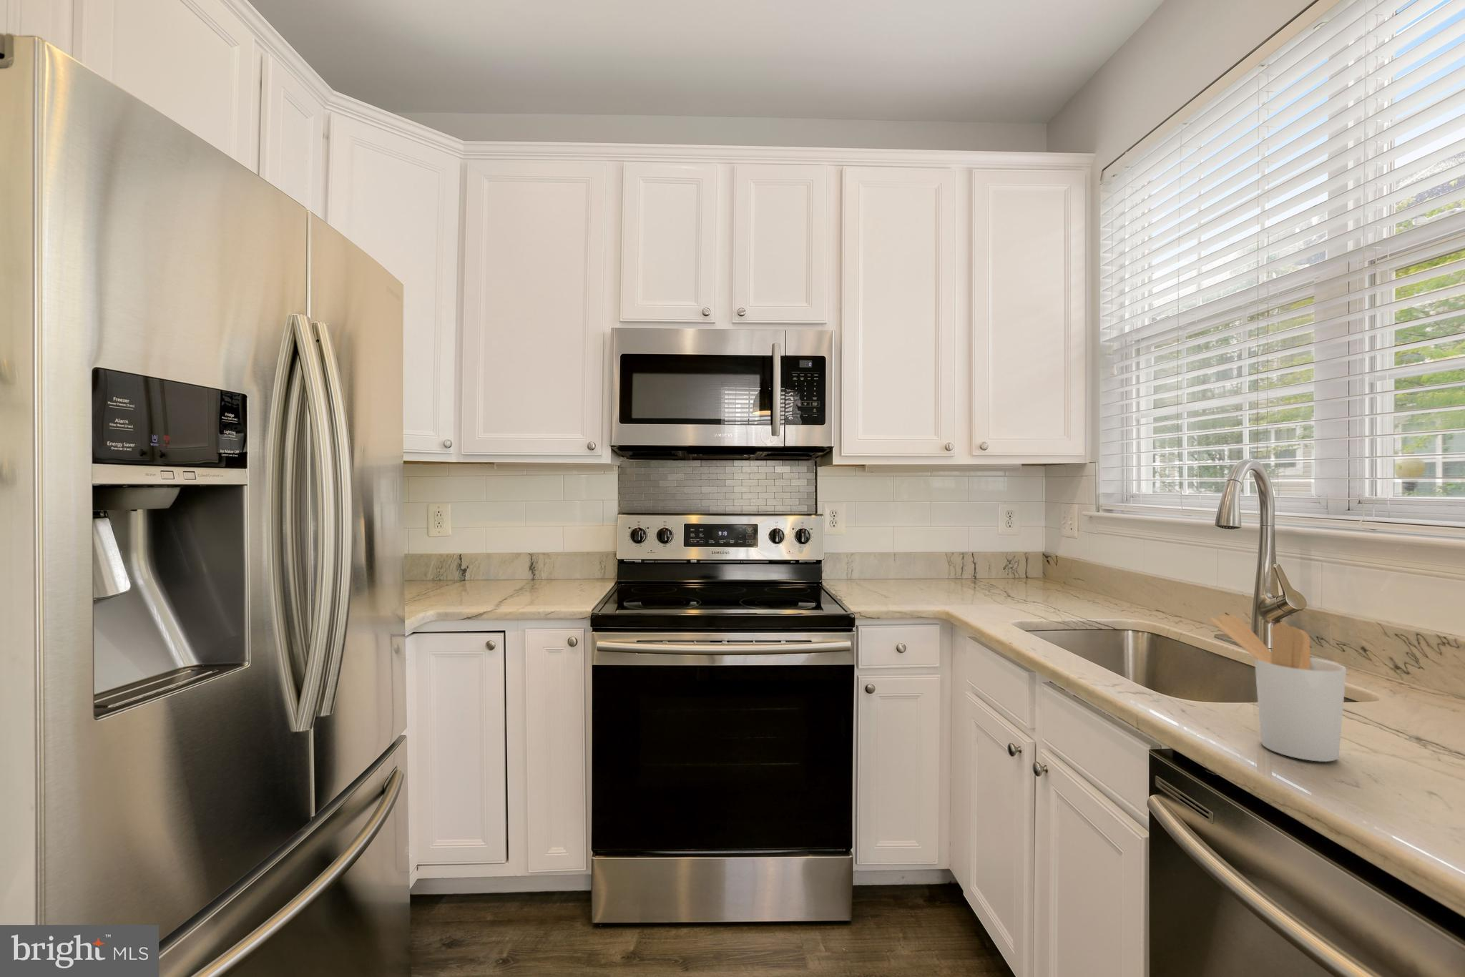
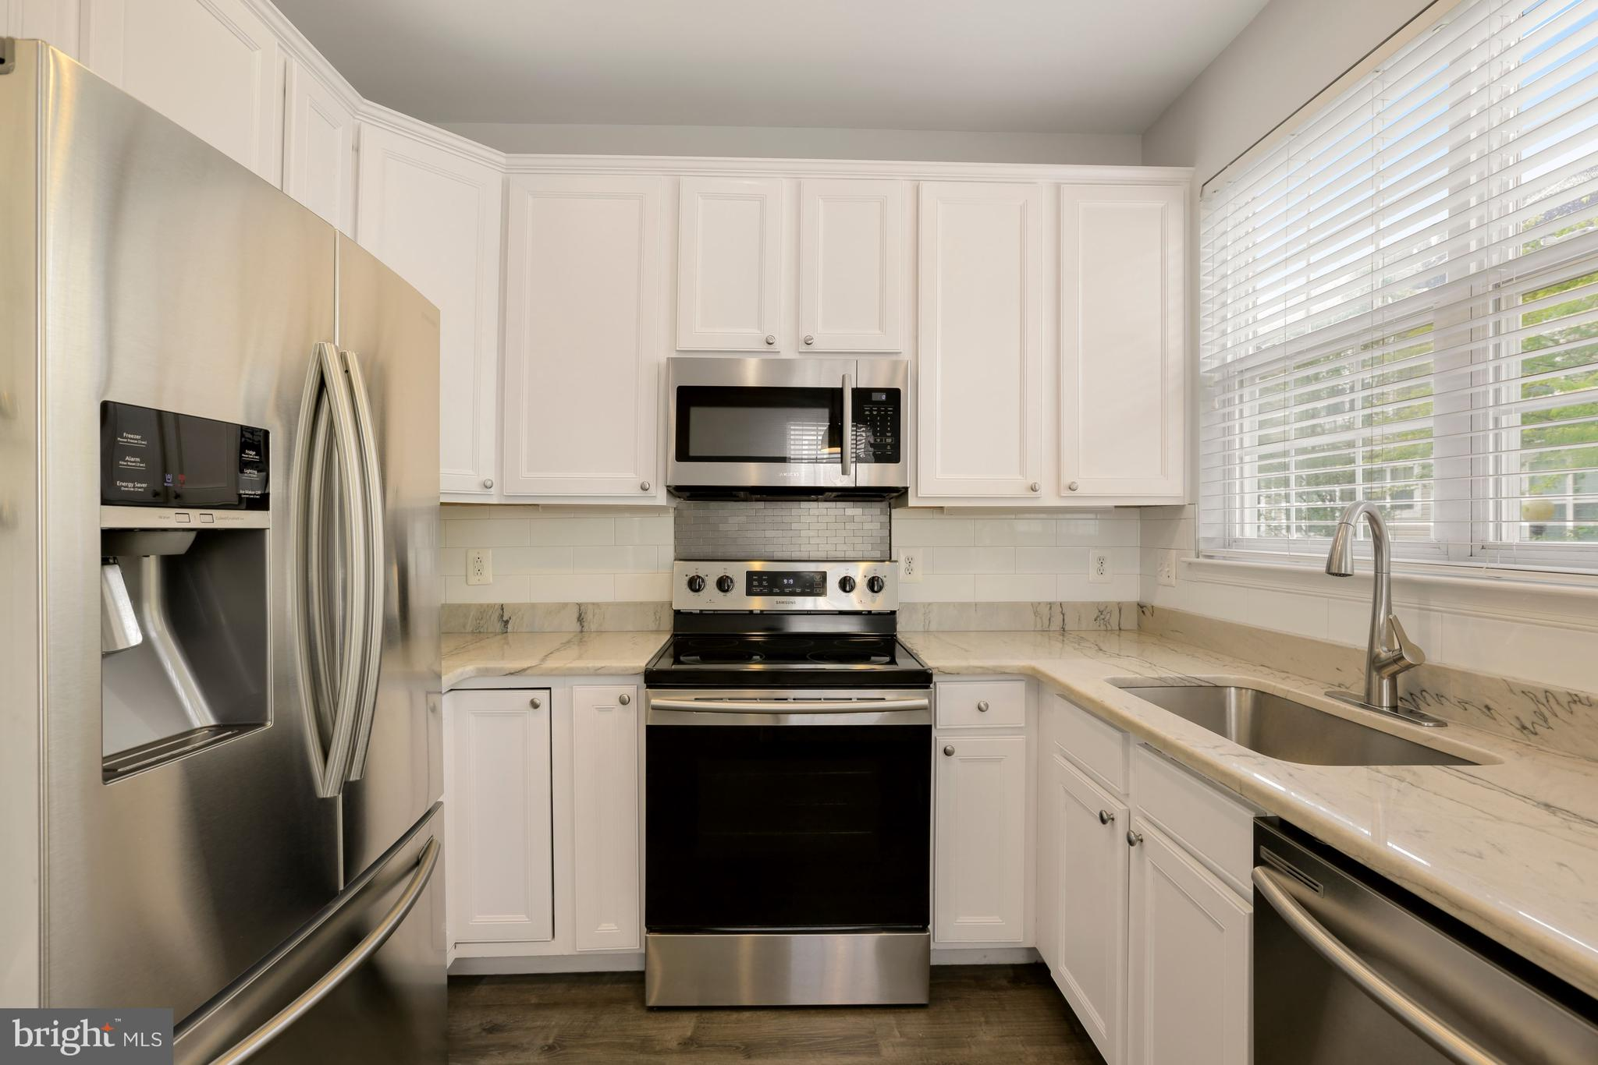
- utensil holder [1210,614,1347,762]
